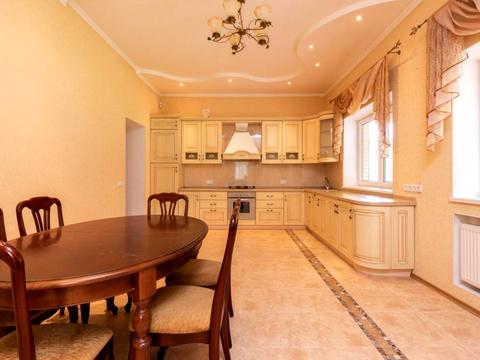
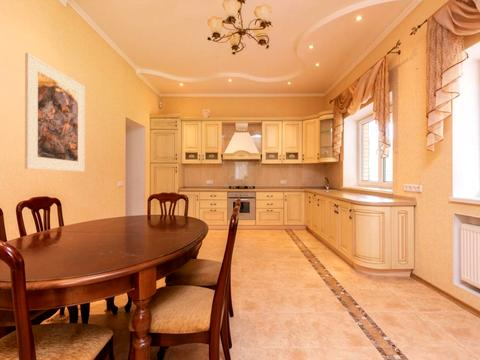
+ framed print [24,52,86,173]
